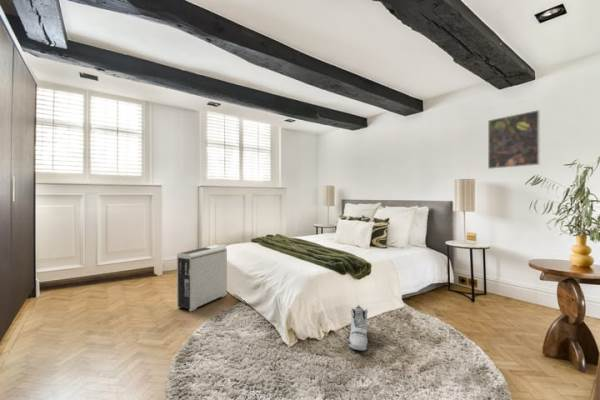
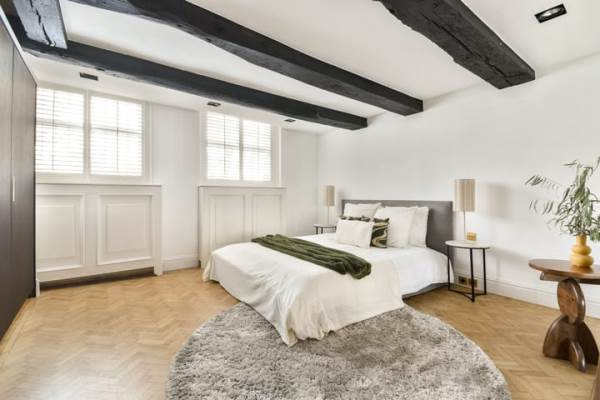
- air purifier [176,244,228,312]
- sneaker [347,304,369,351]
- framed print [487,109,541,170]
